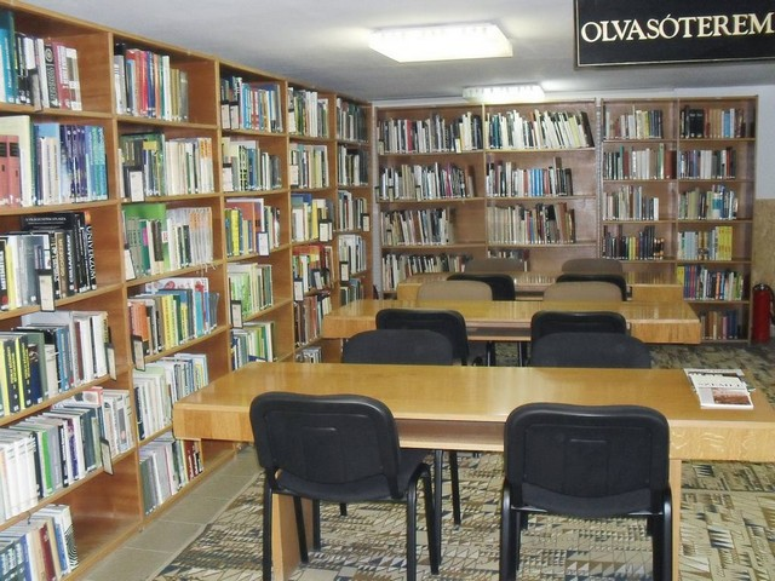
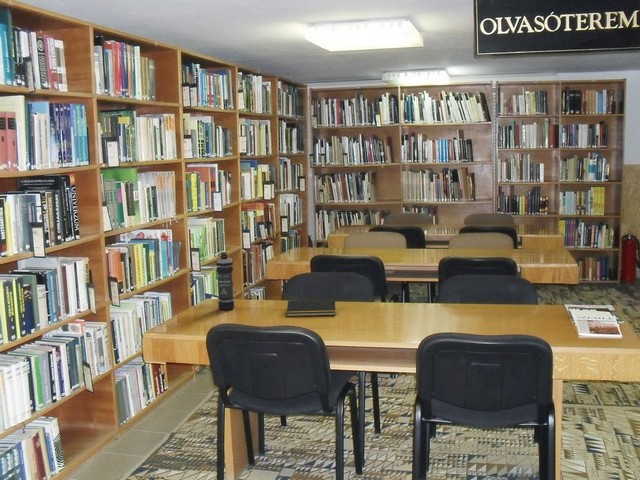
+ notepad [285,298,336,317]
+ smoke grenade [215,251,235,311]
